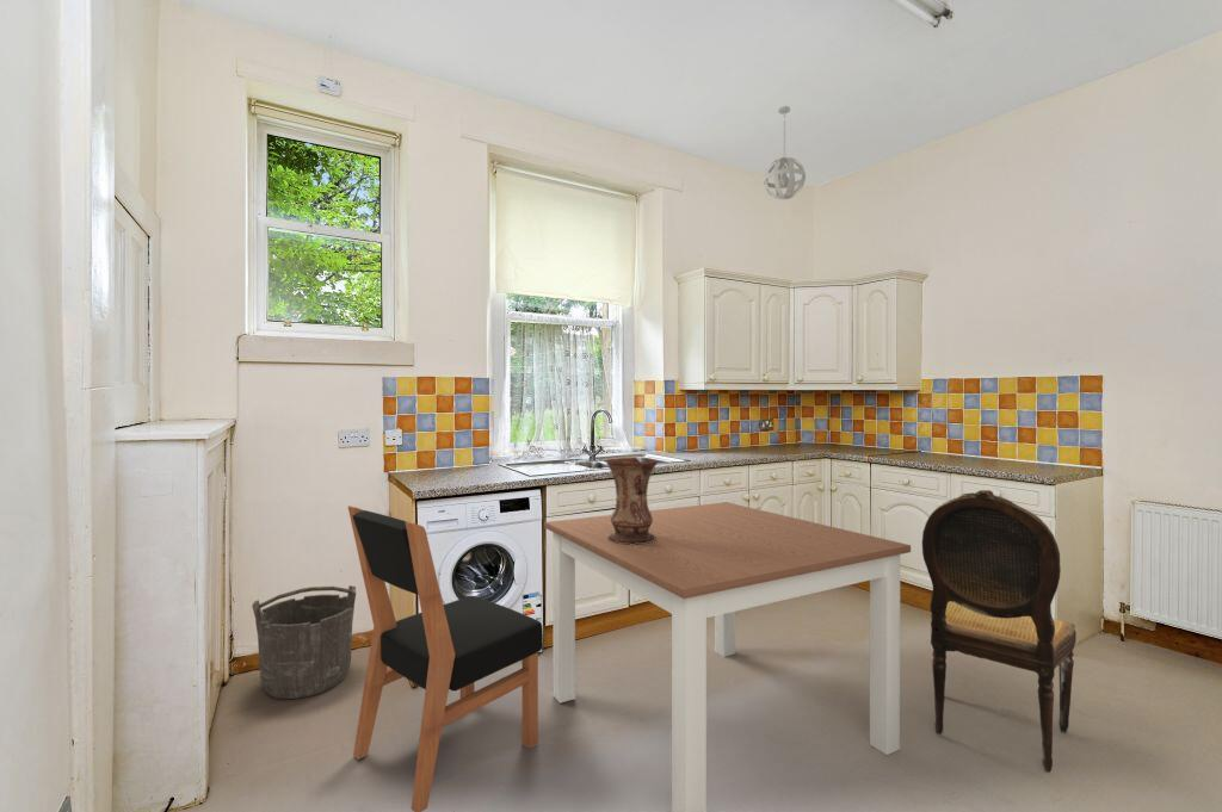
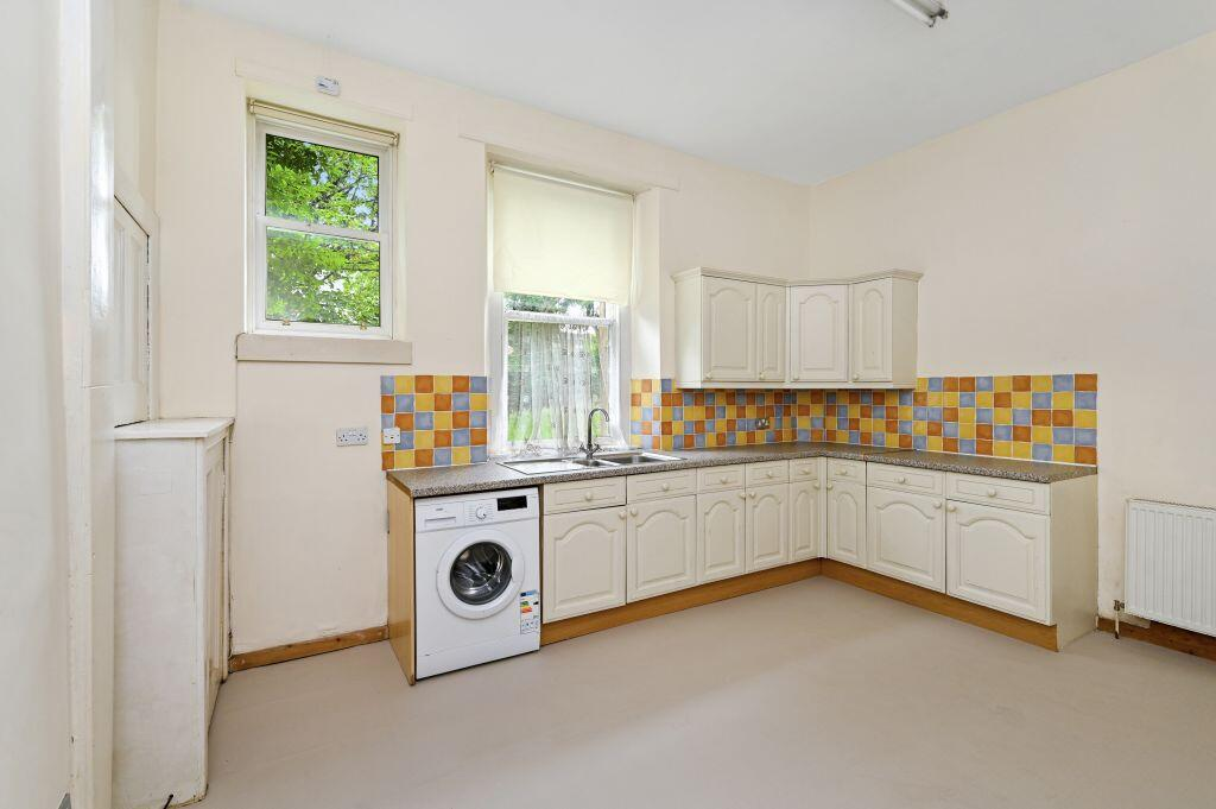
- dining chair [347,504,544,812]
- dining table [544,501,912,812]
- dining chair [921,489,1078,774]
- pendant light [763,105,807,200]
- vase [605,457,659,545]
- bucket [251,584,357,700]
